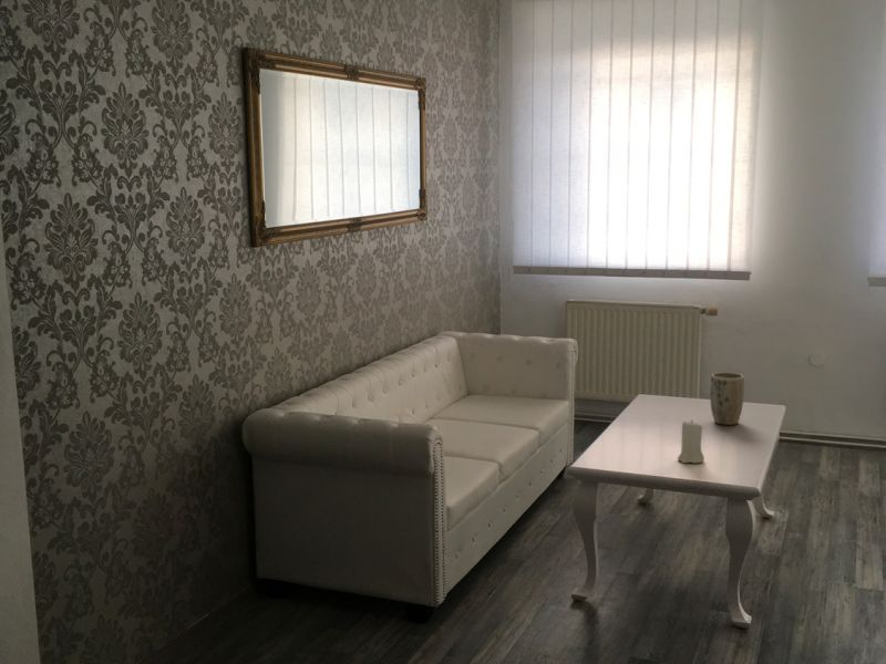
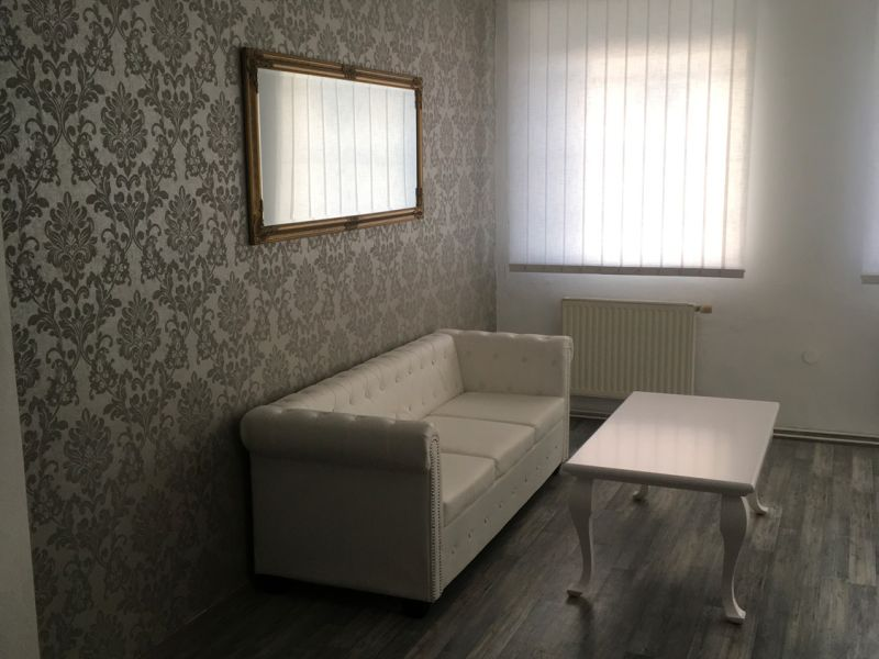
- plant pot [709,372,745,426]
- candle [677,418,705,465]
